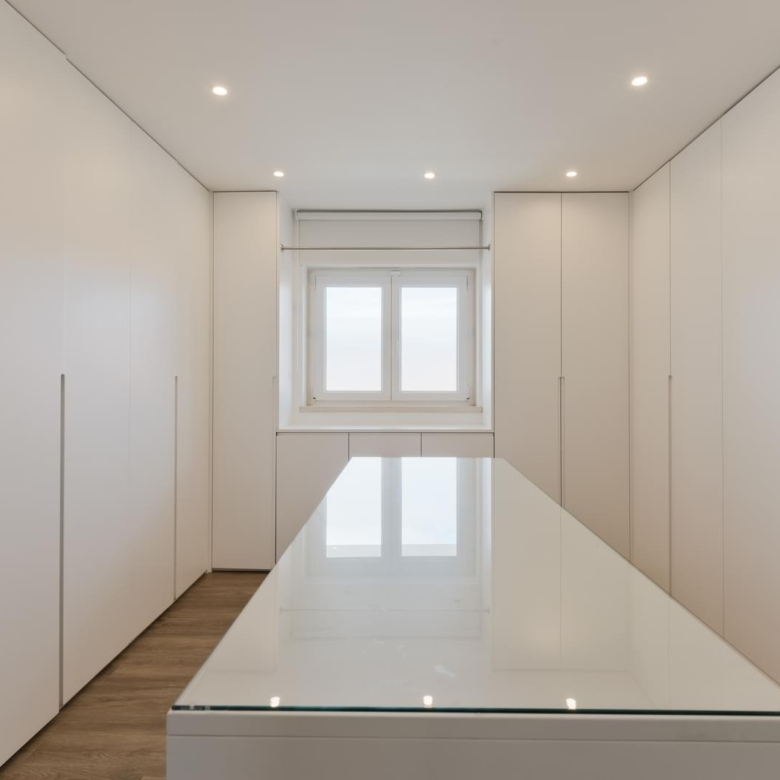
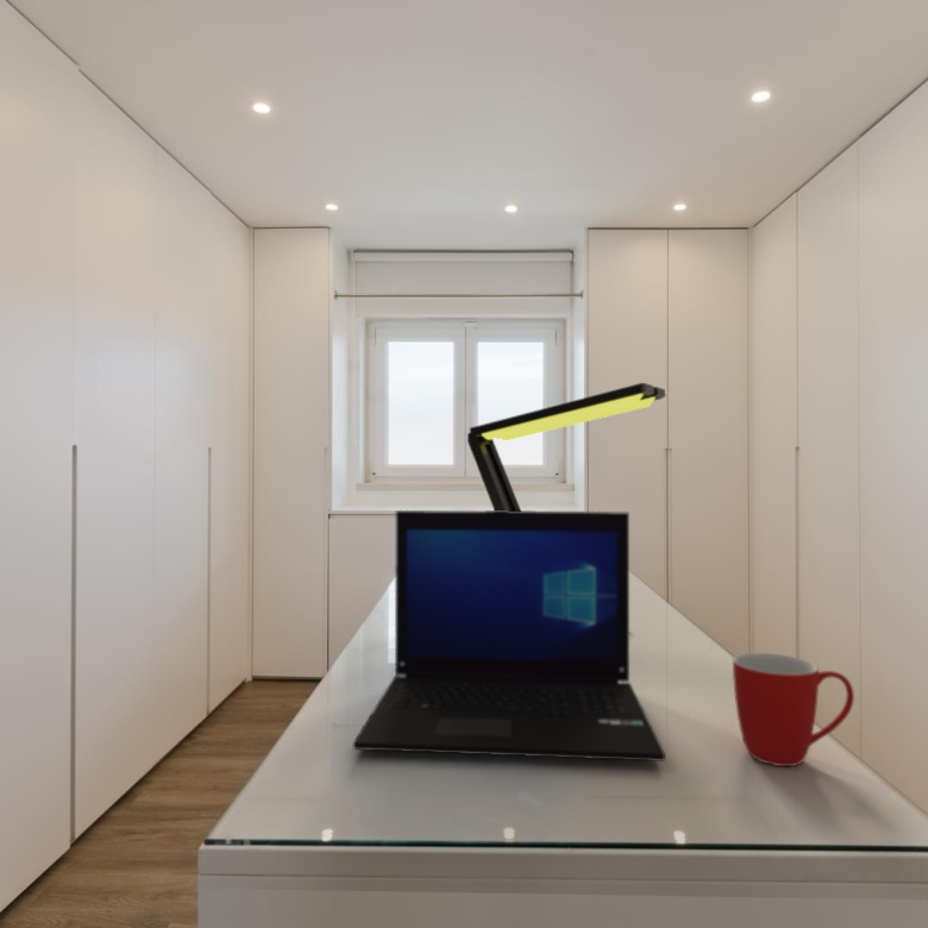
+ laptop [352,509,666,763]
+ mug [732,652,855,767]
+ desk lamp [466,382,667,512]
